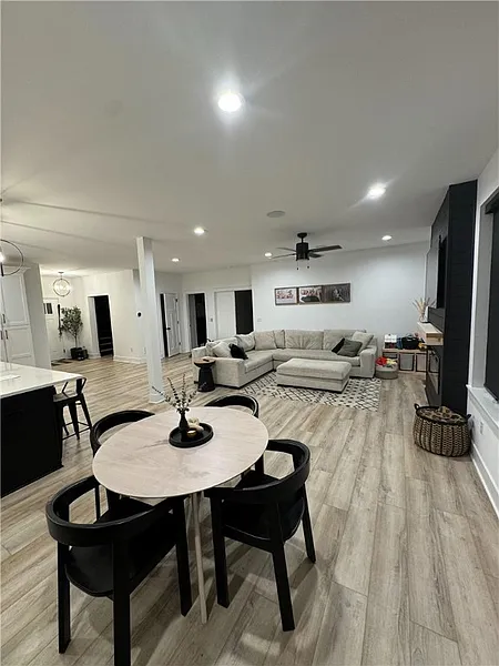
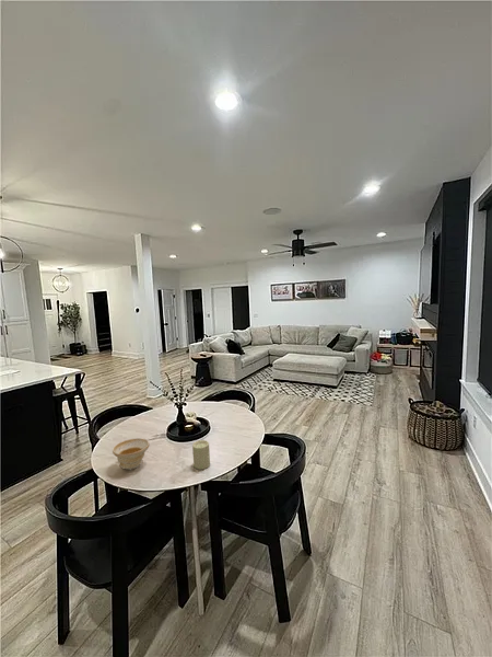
+ bowl [112,437,151,471]
+ candle [191,439,211,471]
